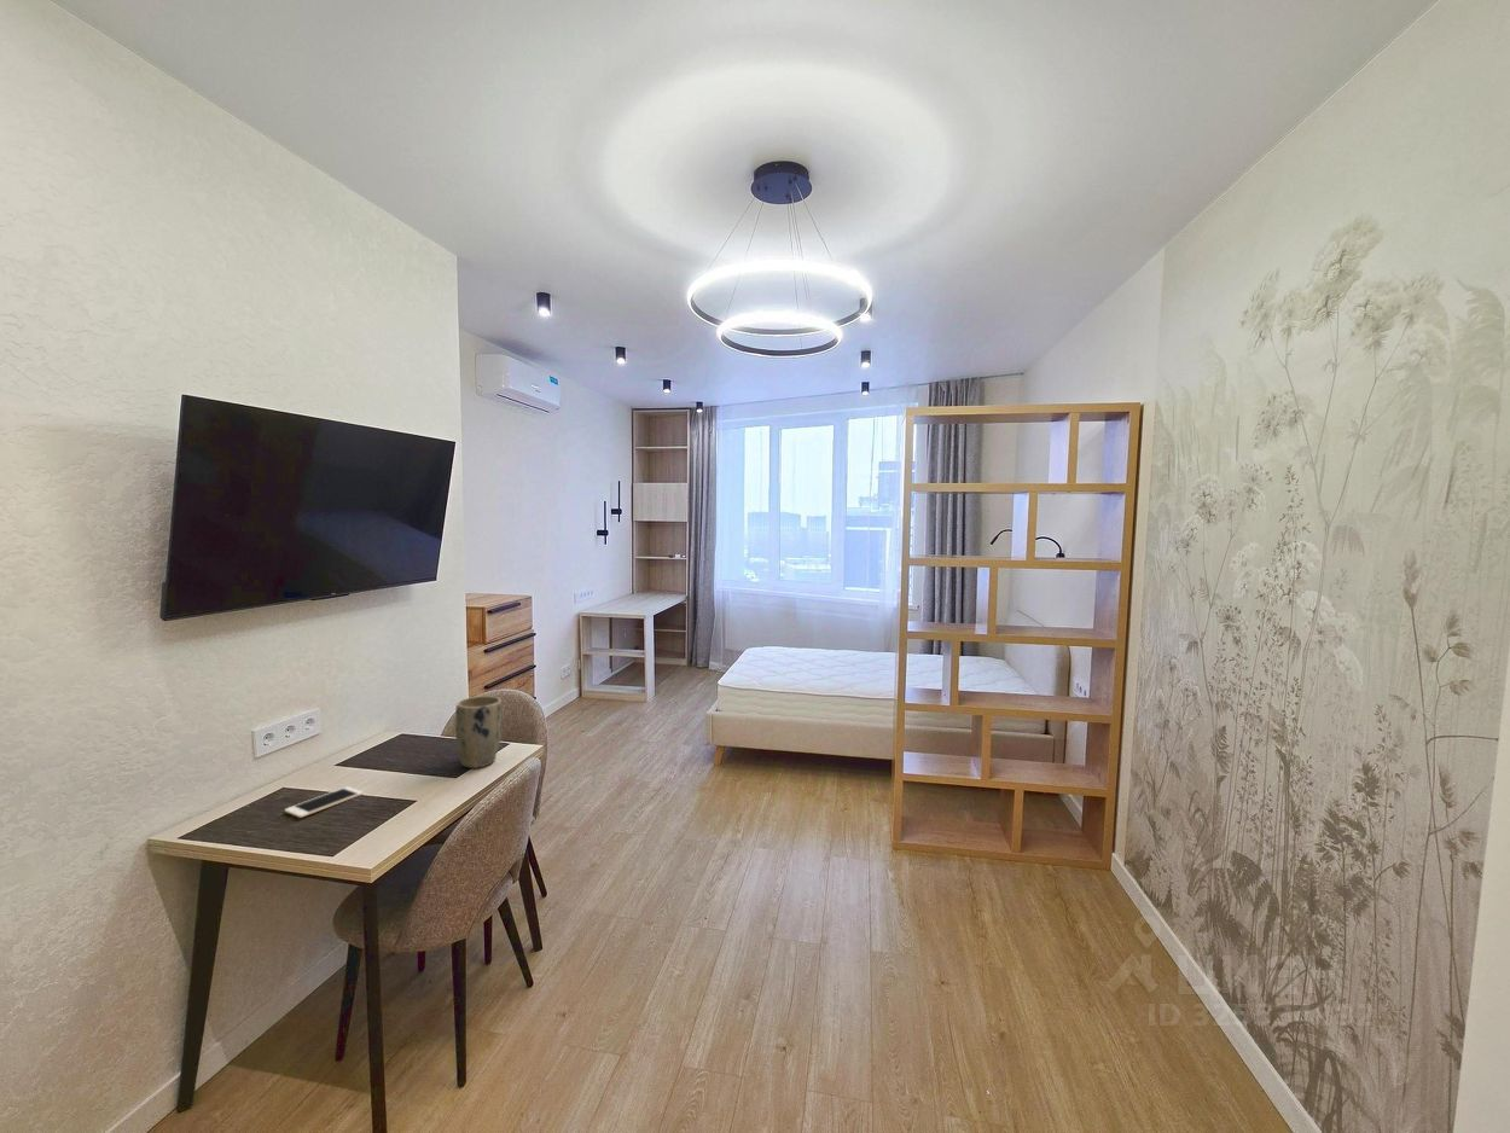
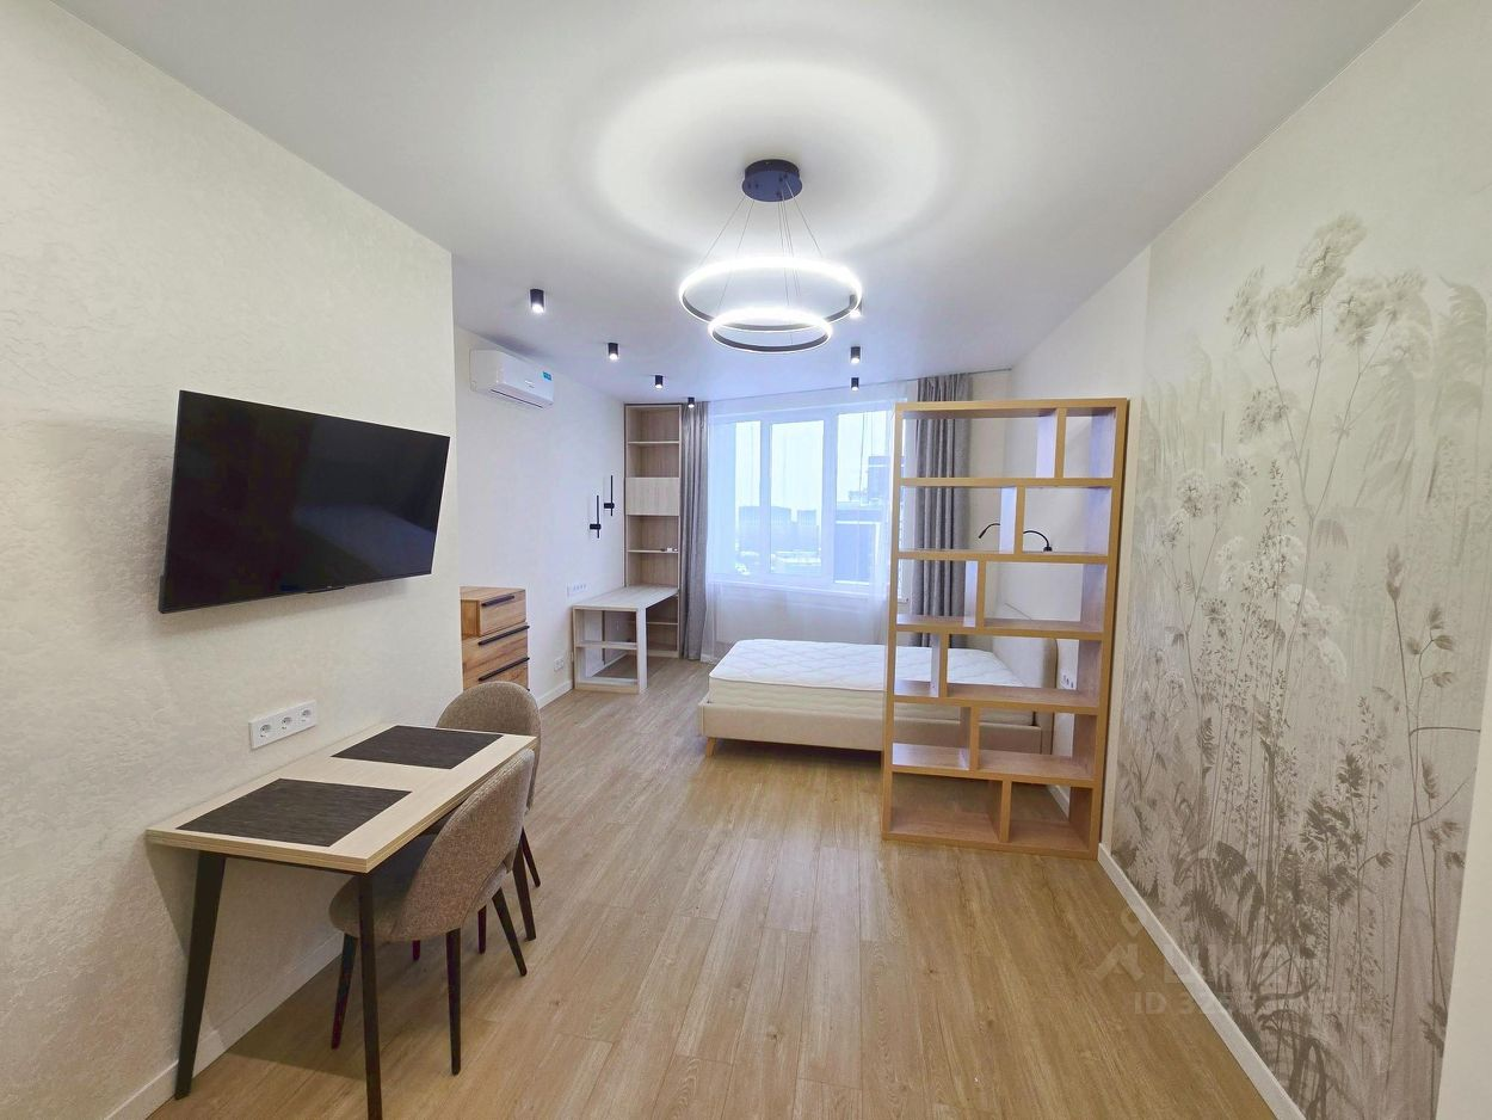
- cell phone [284,785,365,819]
- plant pot [454,695,503,769]
